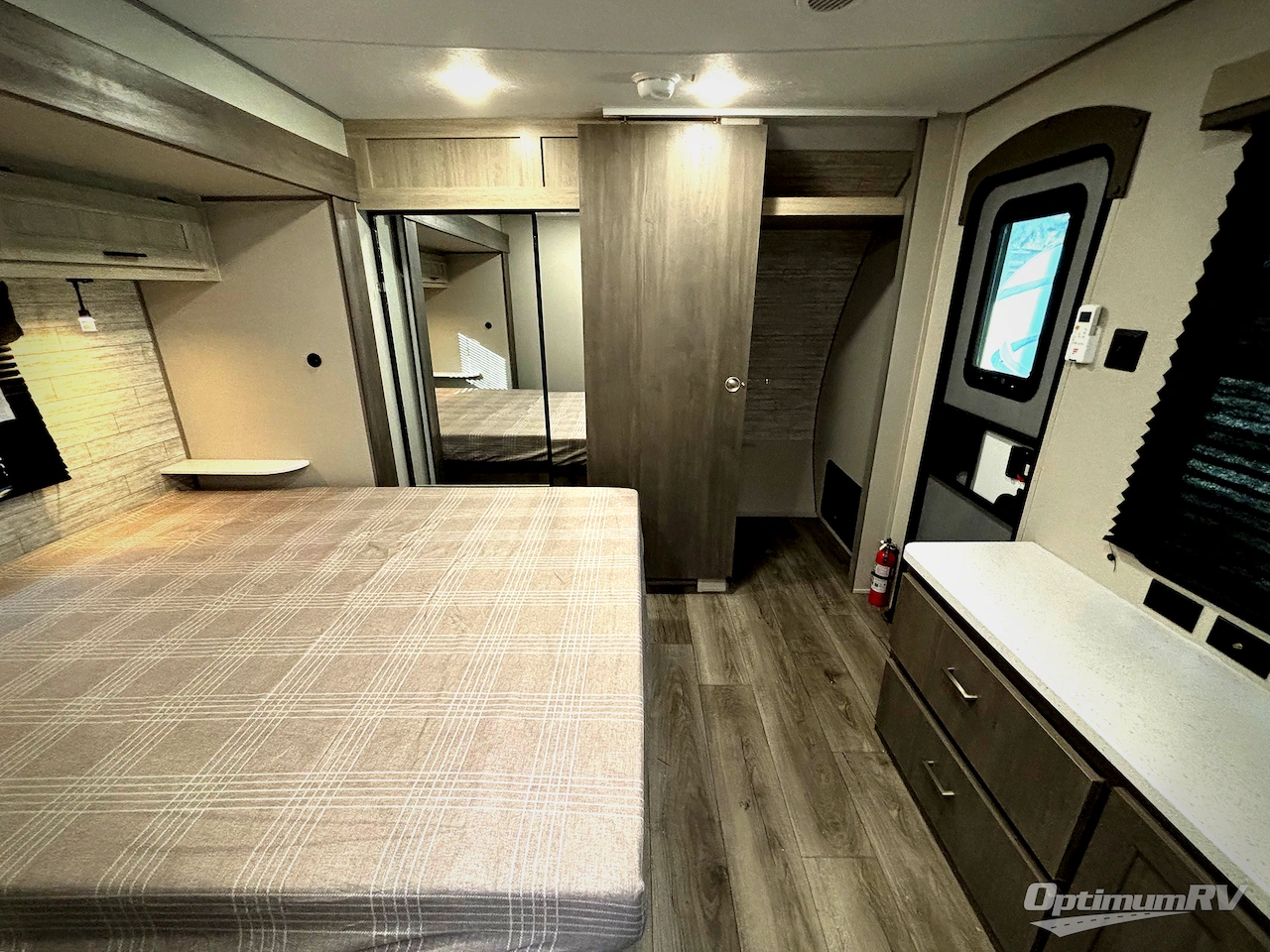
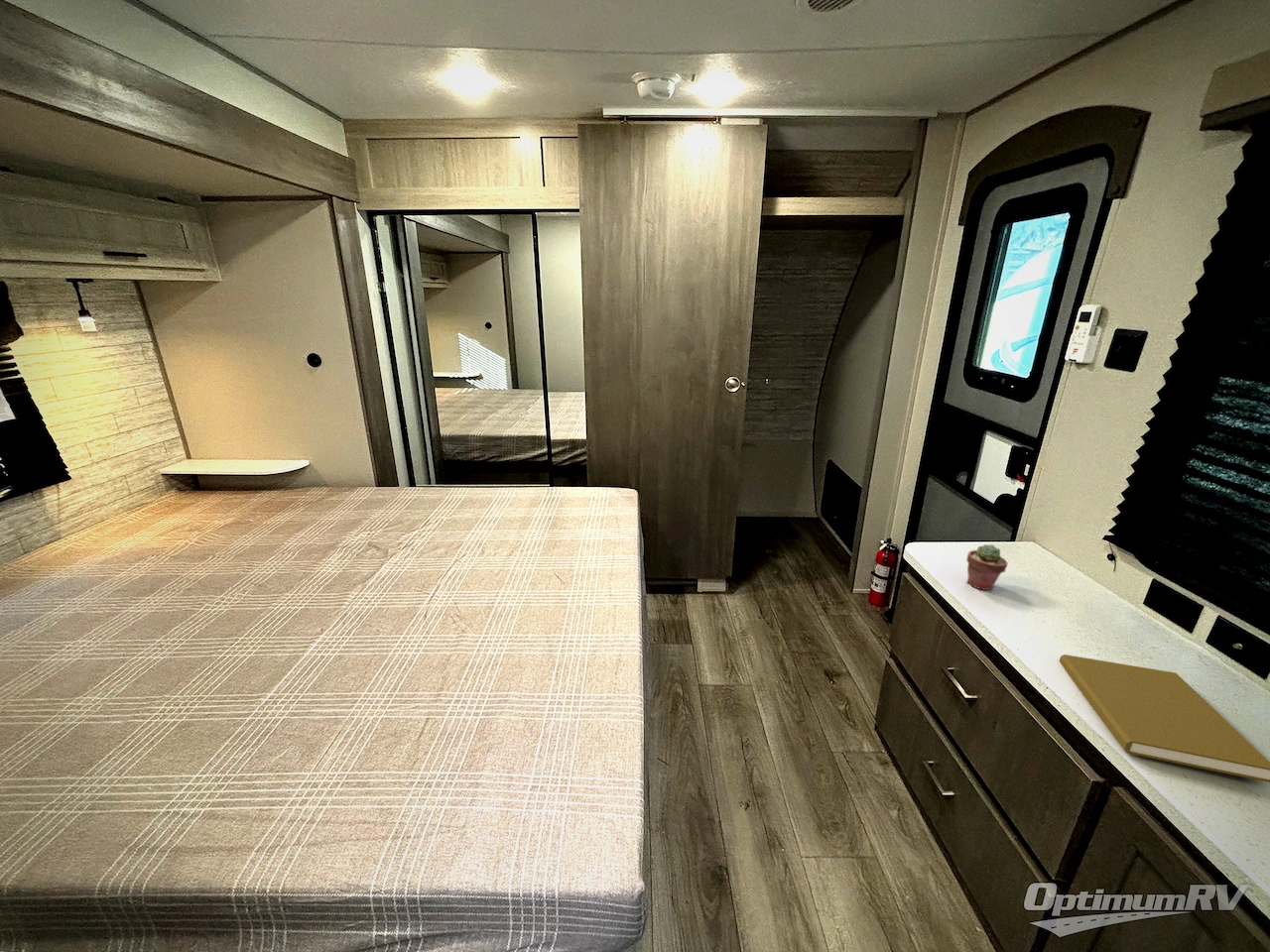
+ book [1059,654,1270,783]
+ potted succulent [965,543,1008,591]
